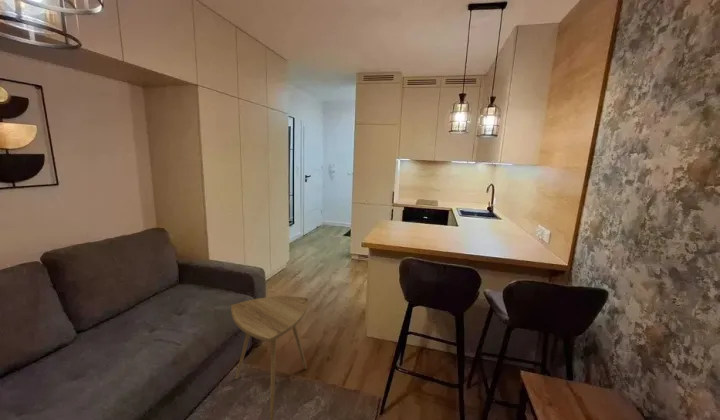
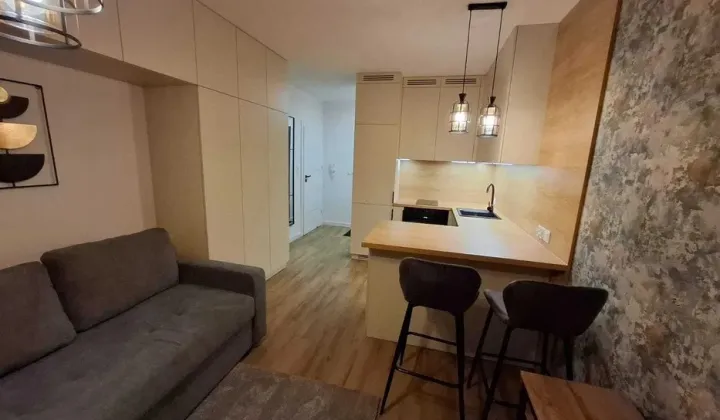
- side table [230,295,309,420]
